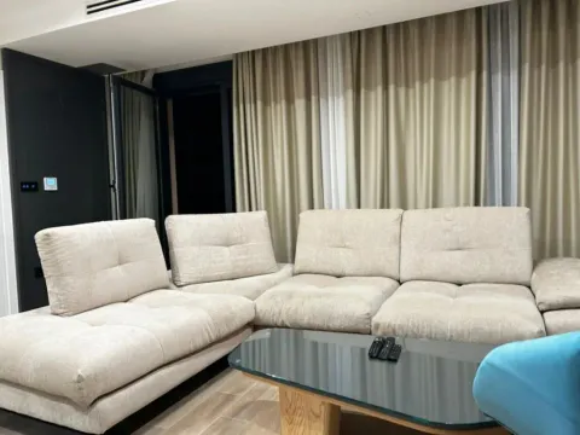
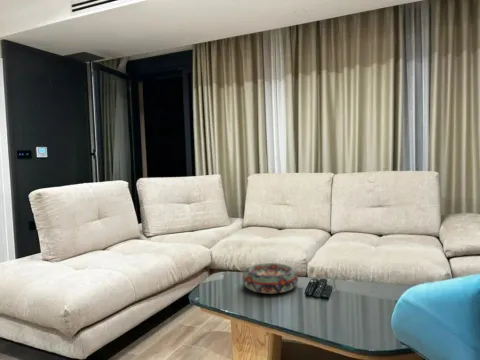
+ decorative bowl [242,262,299,295]
